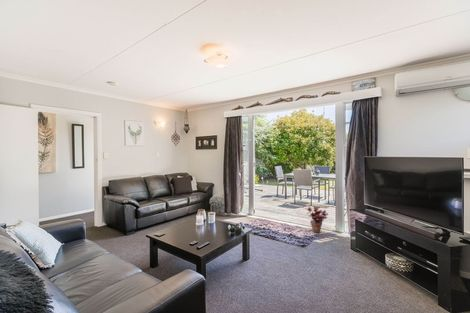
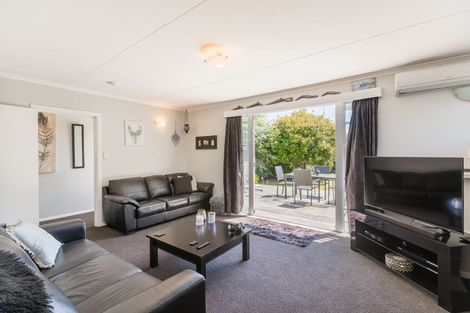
- potted plant [304,205,329,234]
